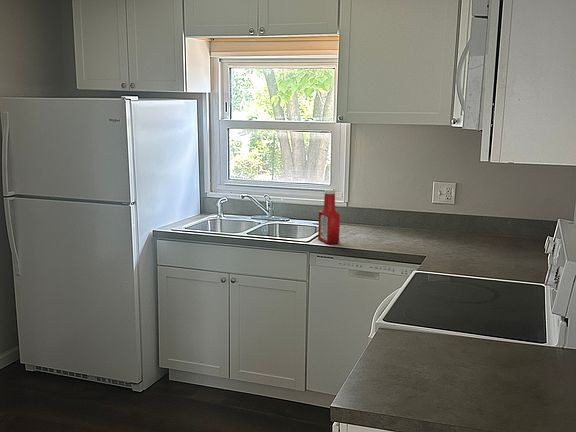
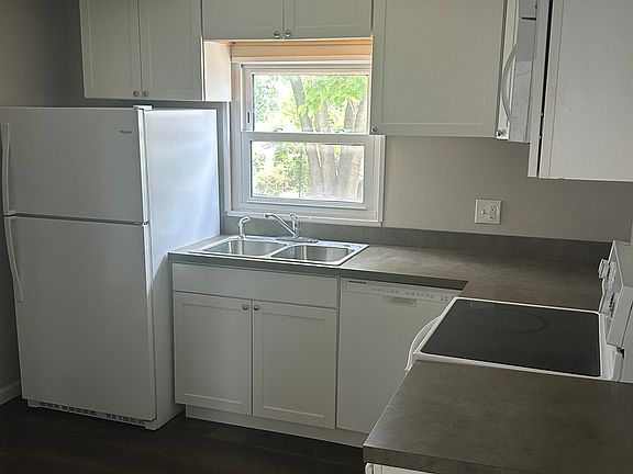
- soap bottle [317,189,341,245]
